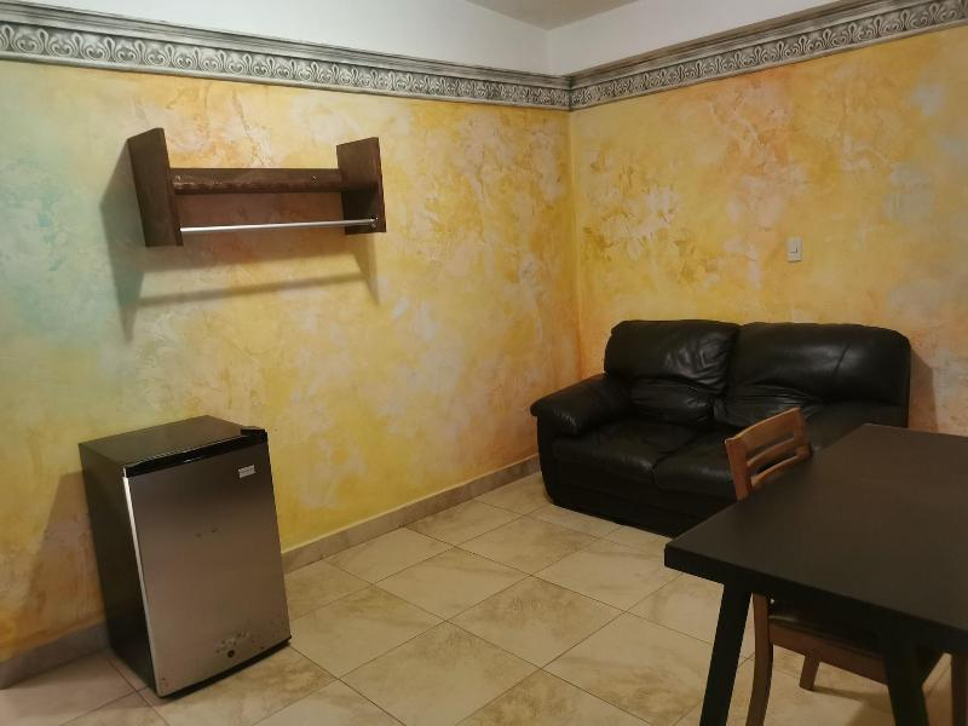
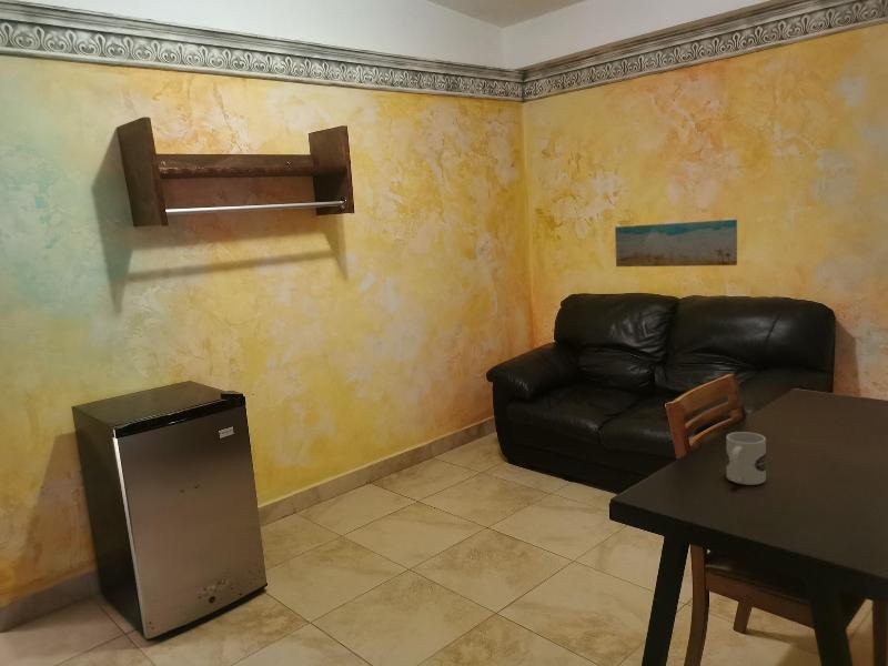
+ wall art [614,219,738,268]
+ mug [726,431,767,486]
